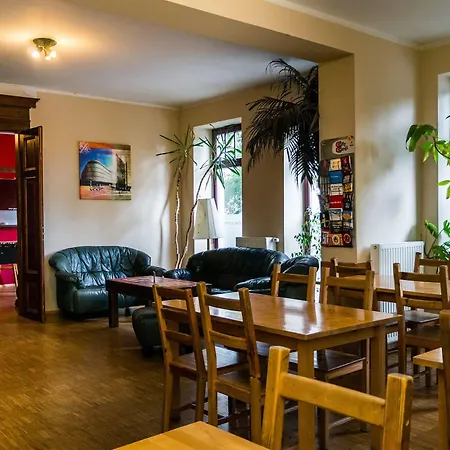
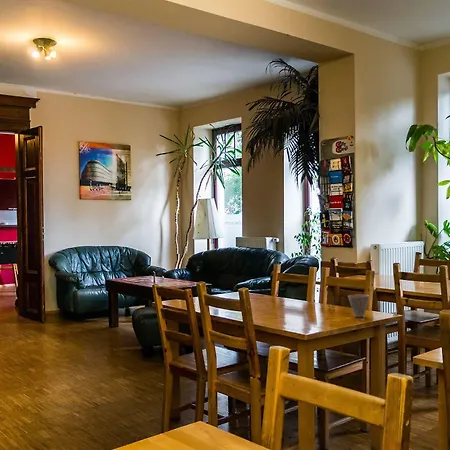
+ cup [347,293,370,318]
